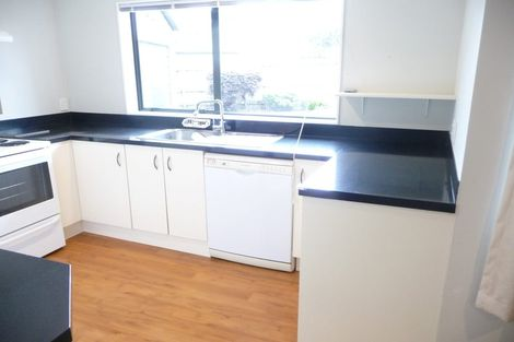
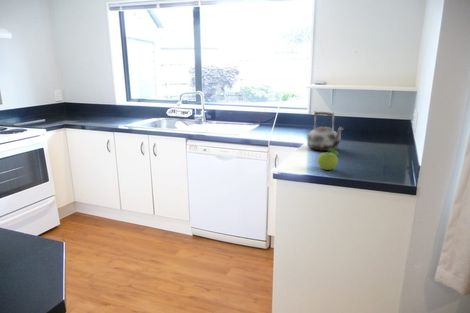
+ fruit [317,148,341,171]
+ kettle [306,110,344,152]
